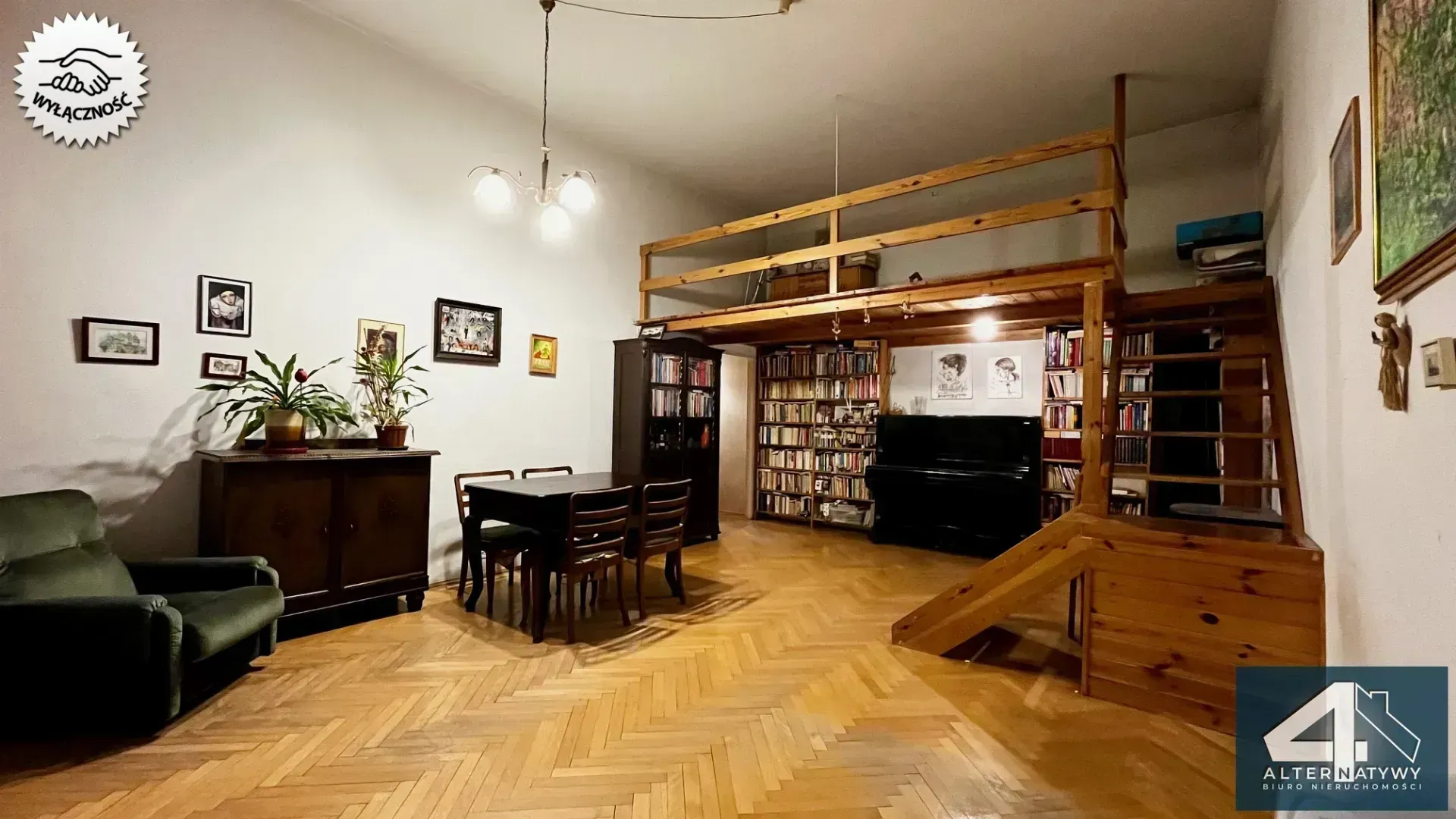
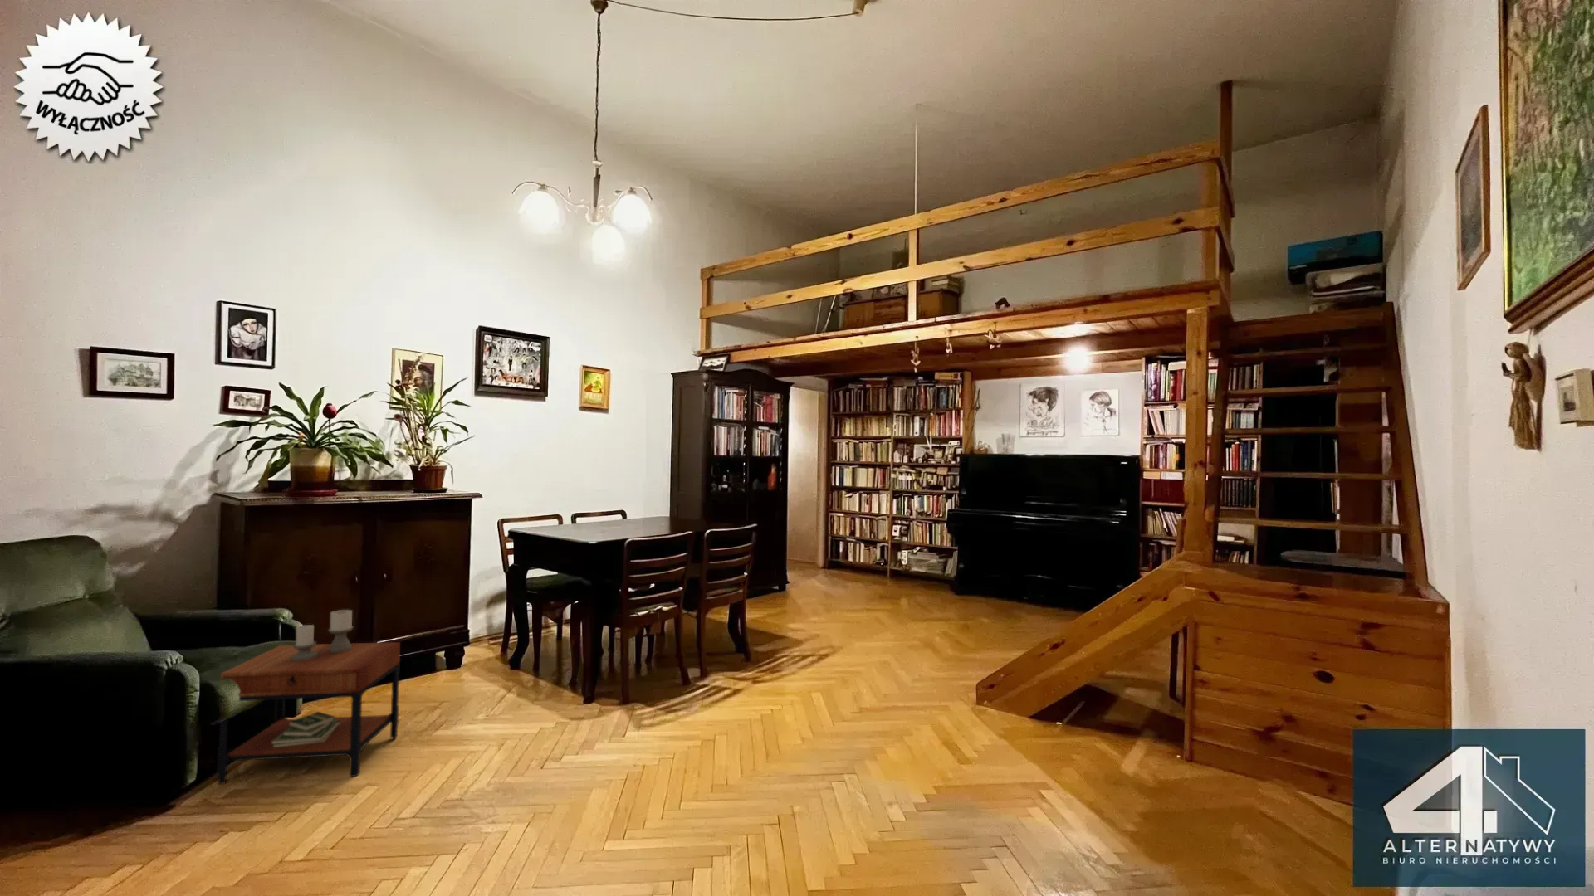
+ side table [216,609,401,784]
